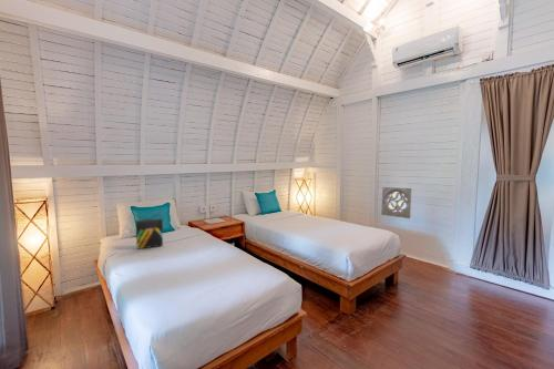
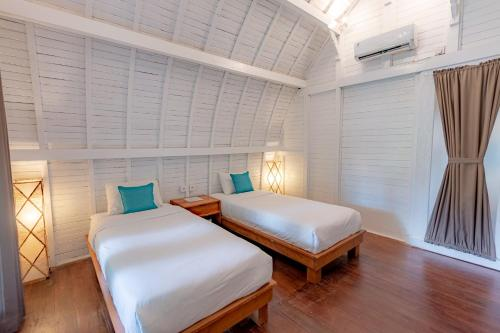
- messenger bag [133,213,164,250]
- wall ornament [380,186,412,219]
